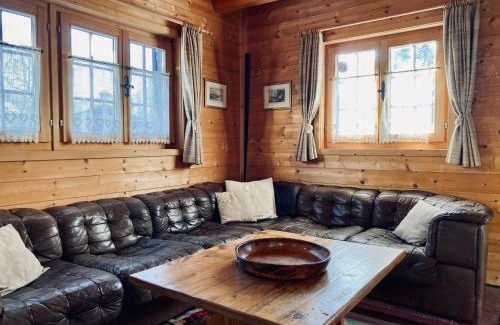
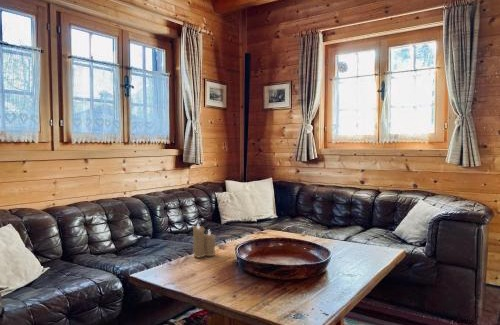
+ candle [192,222,216,258]
